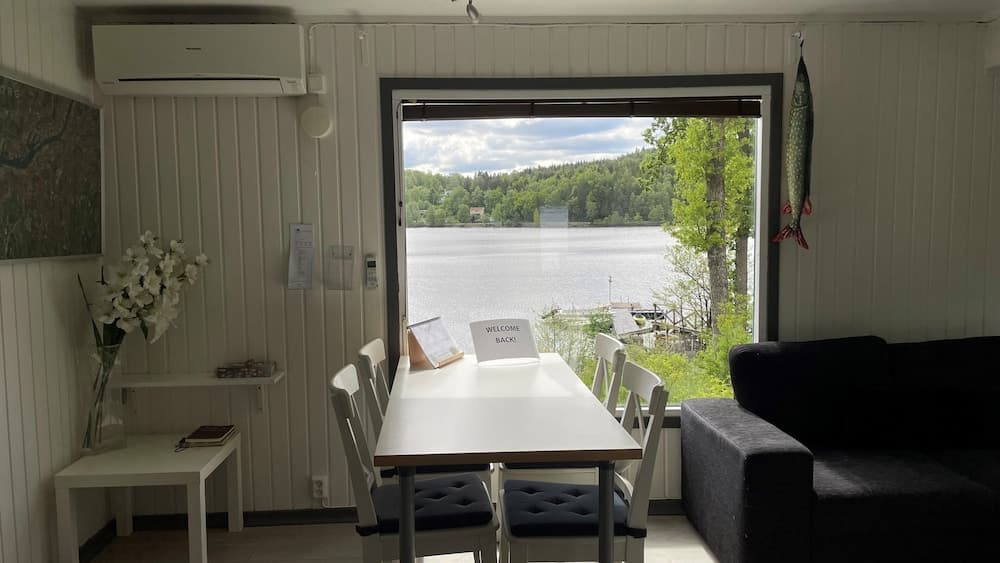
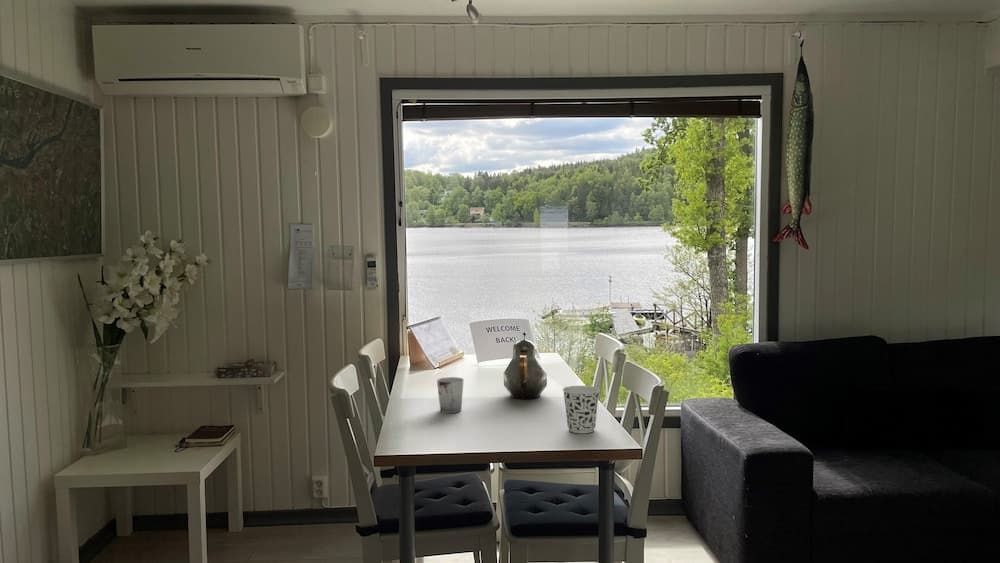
+ cup [562,385,601,434]
+ teapot [503,331,548,400]
+ cup [436,376,465,414]
